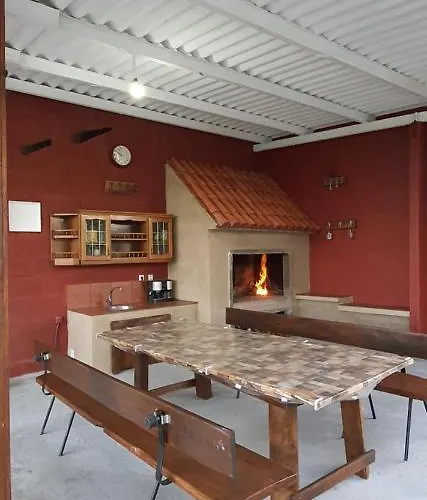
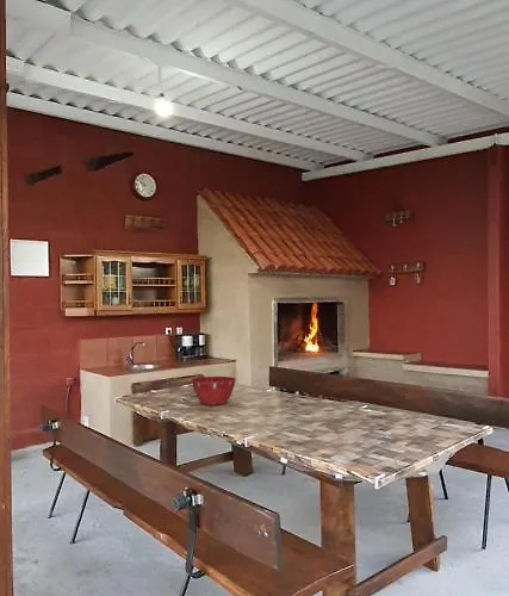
+ mixing bowl [190,375,237,406]
